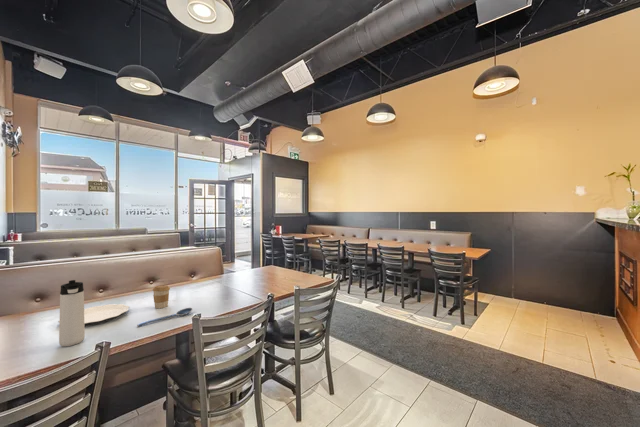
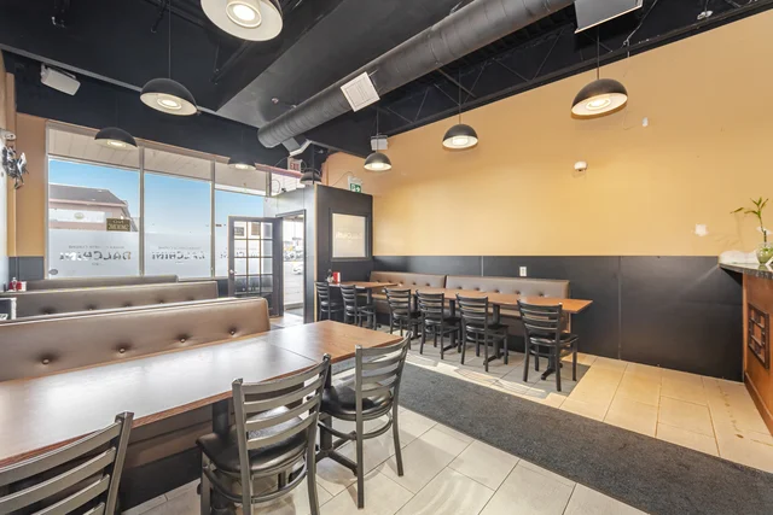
- spoon [136,307,194,328]
- coffee cup [152,285,171,309]
- thermos bottle [58,279,86,347]
- plate [57,303,130,327]
